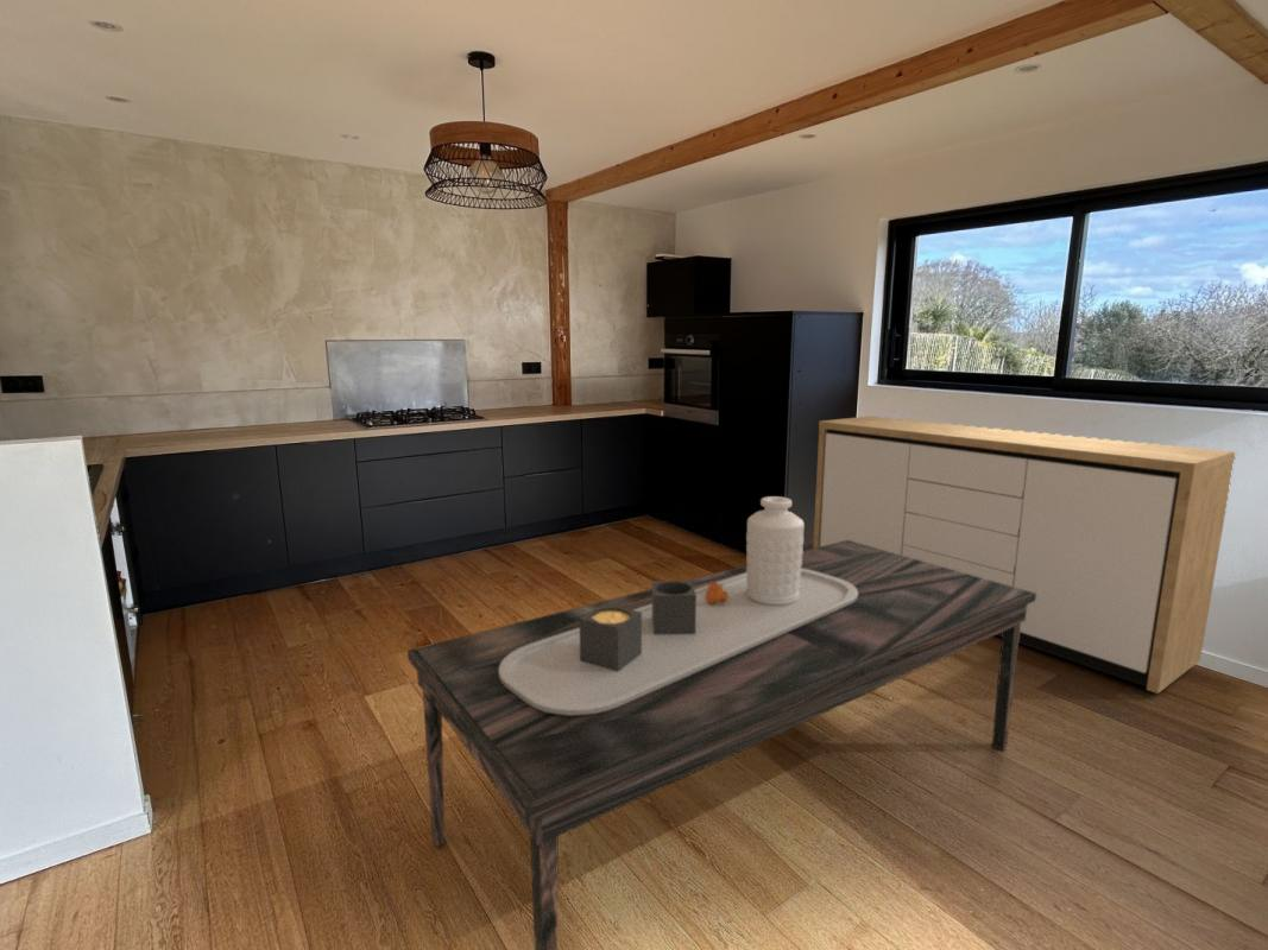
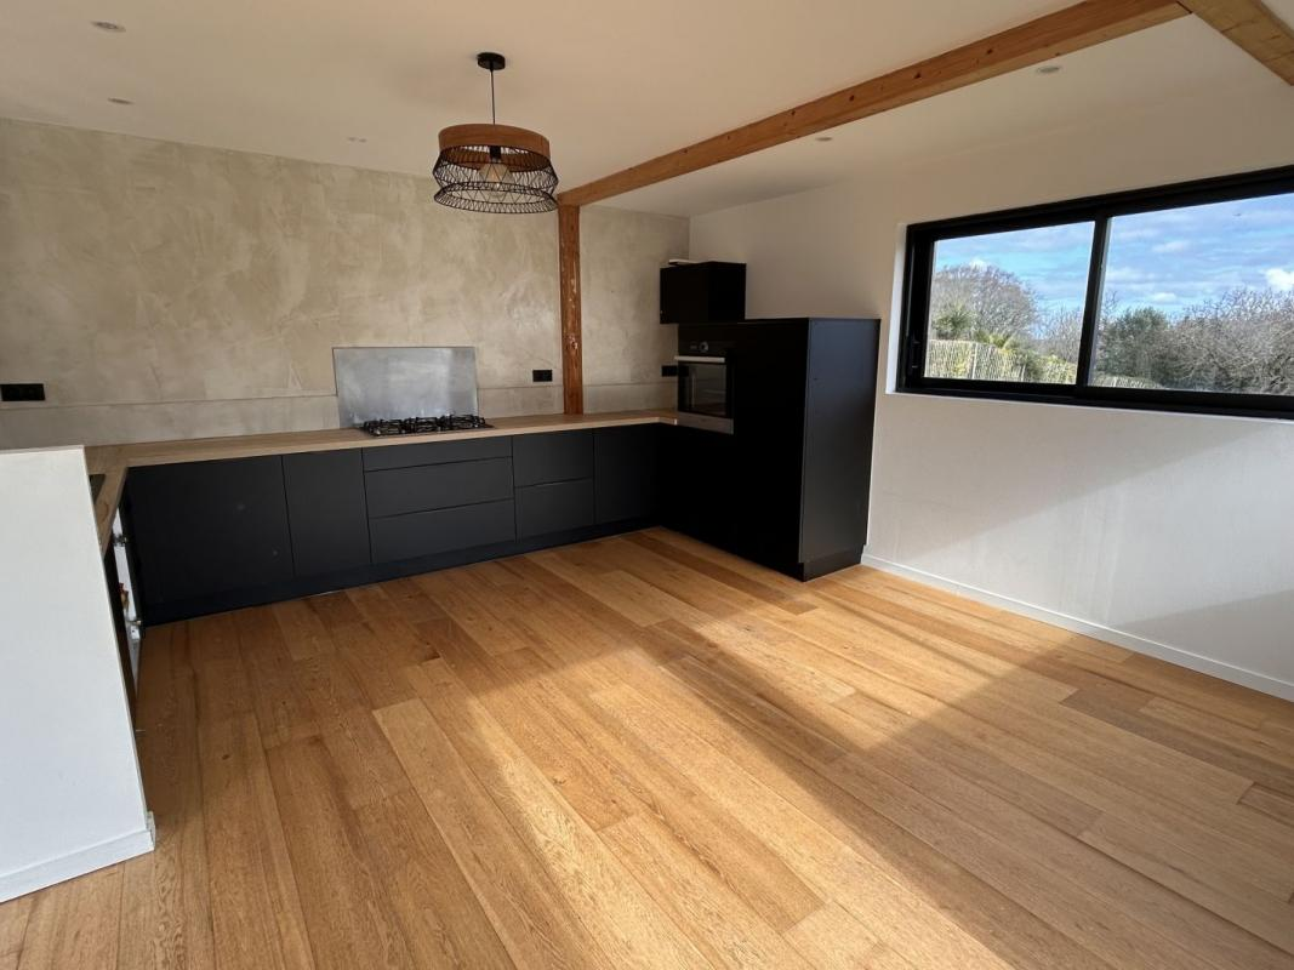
- sideboard [812,416,1236,695]
- dining table [406,495,1036,950]
